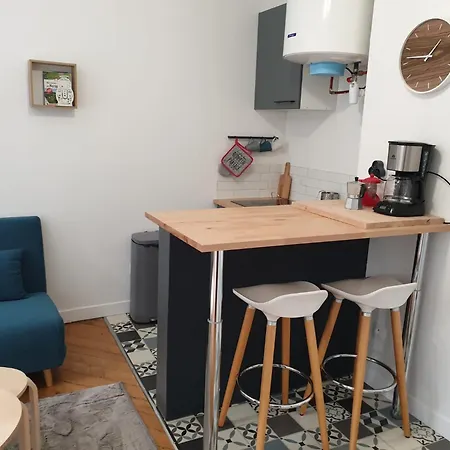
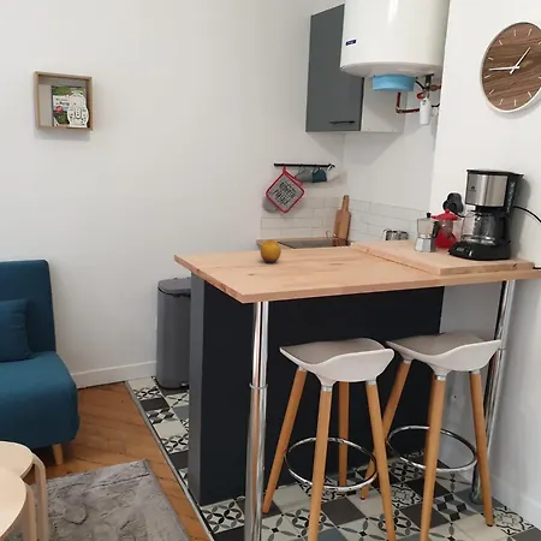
+ fruit [258,238,283,264]
